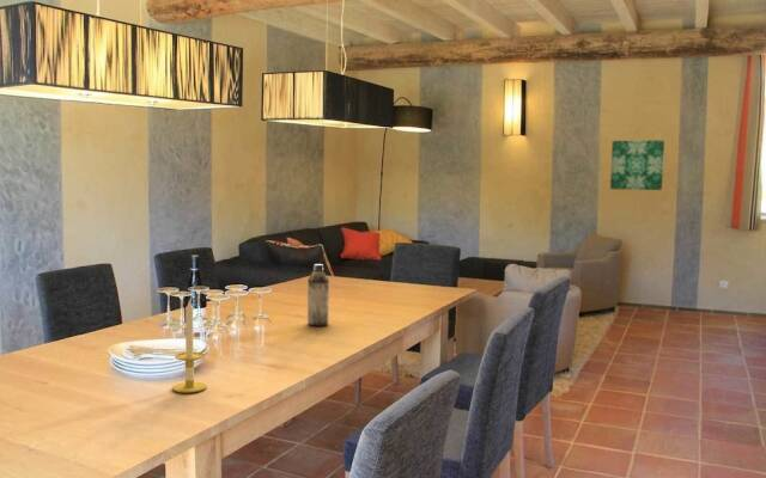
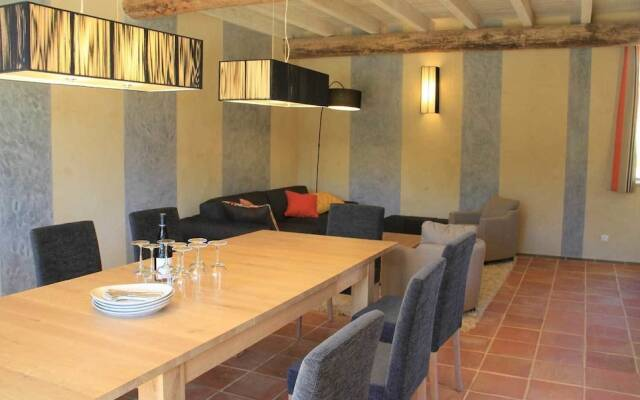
- wall art [609,140,665,191]
- candle [171,300,208,394]
- water bottle [306,263,330,327]
